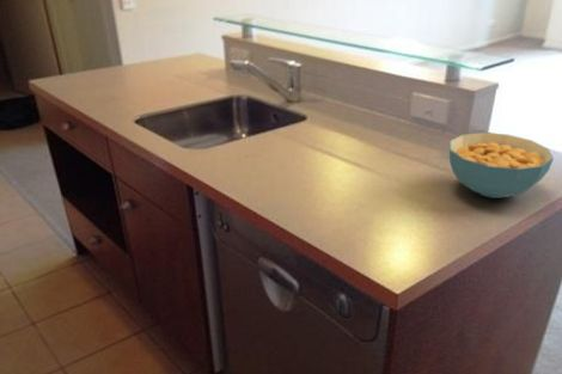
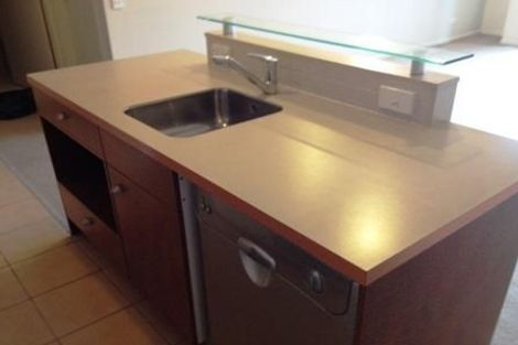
- cereal bowl [448,131,555,200]
